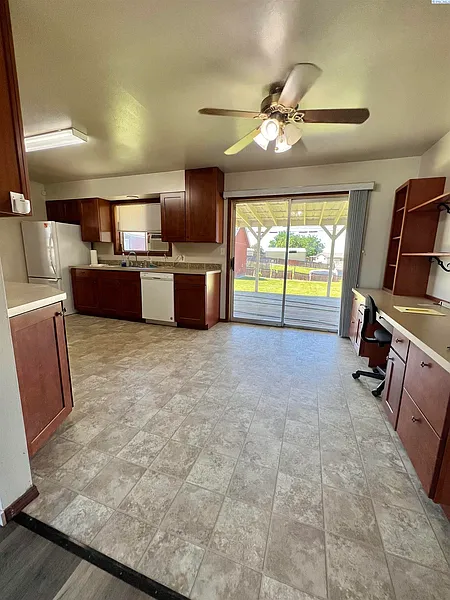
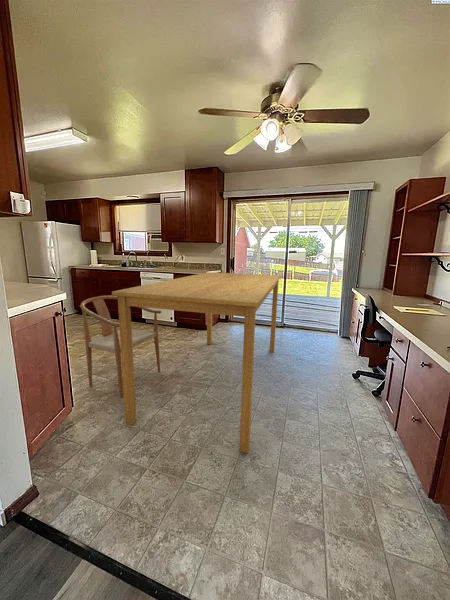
+ chair [79,295,162,399]
+ dining table [111,271,282,455]
